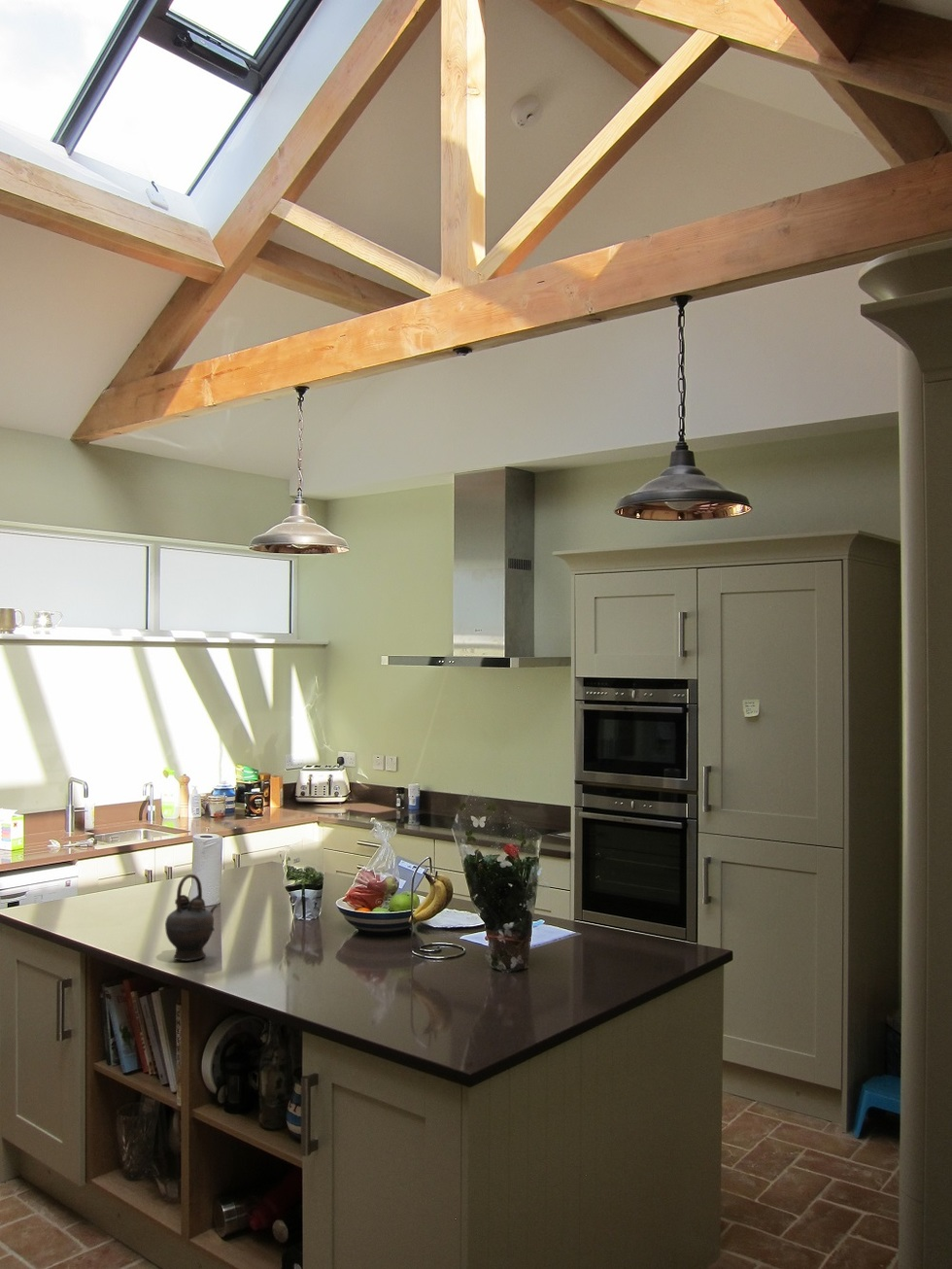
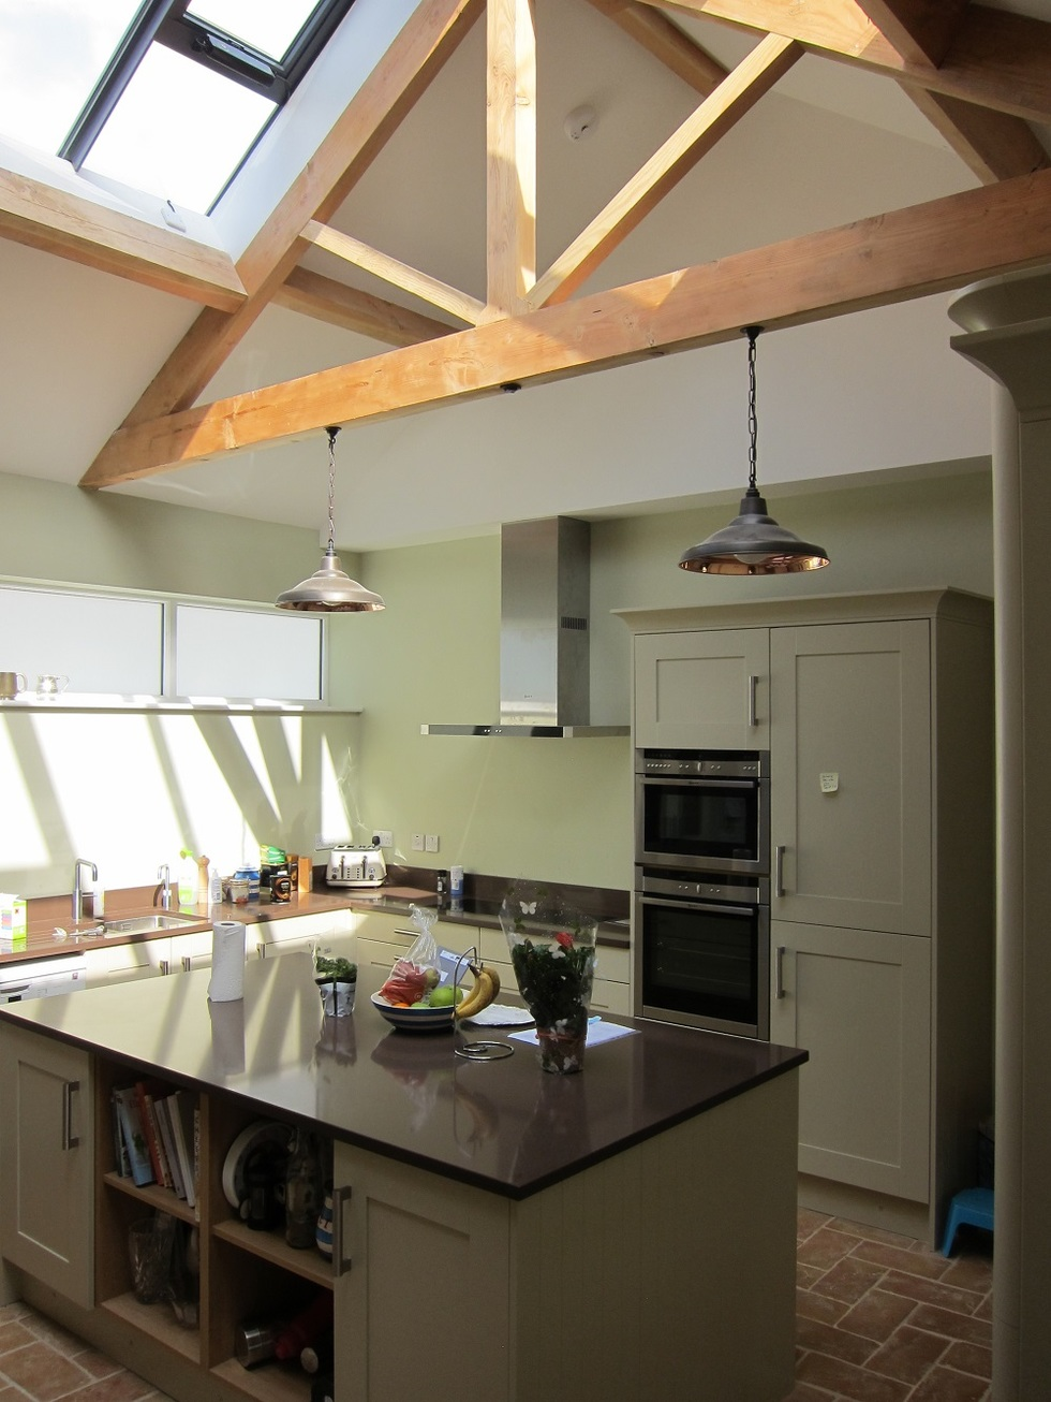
- teapot [164,874,219,962]
